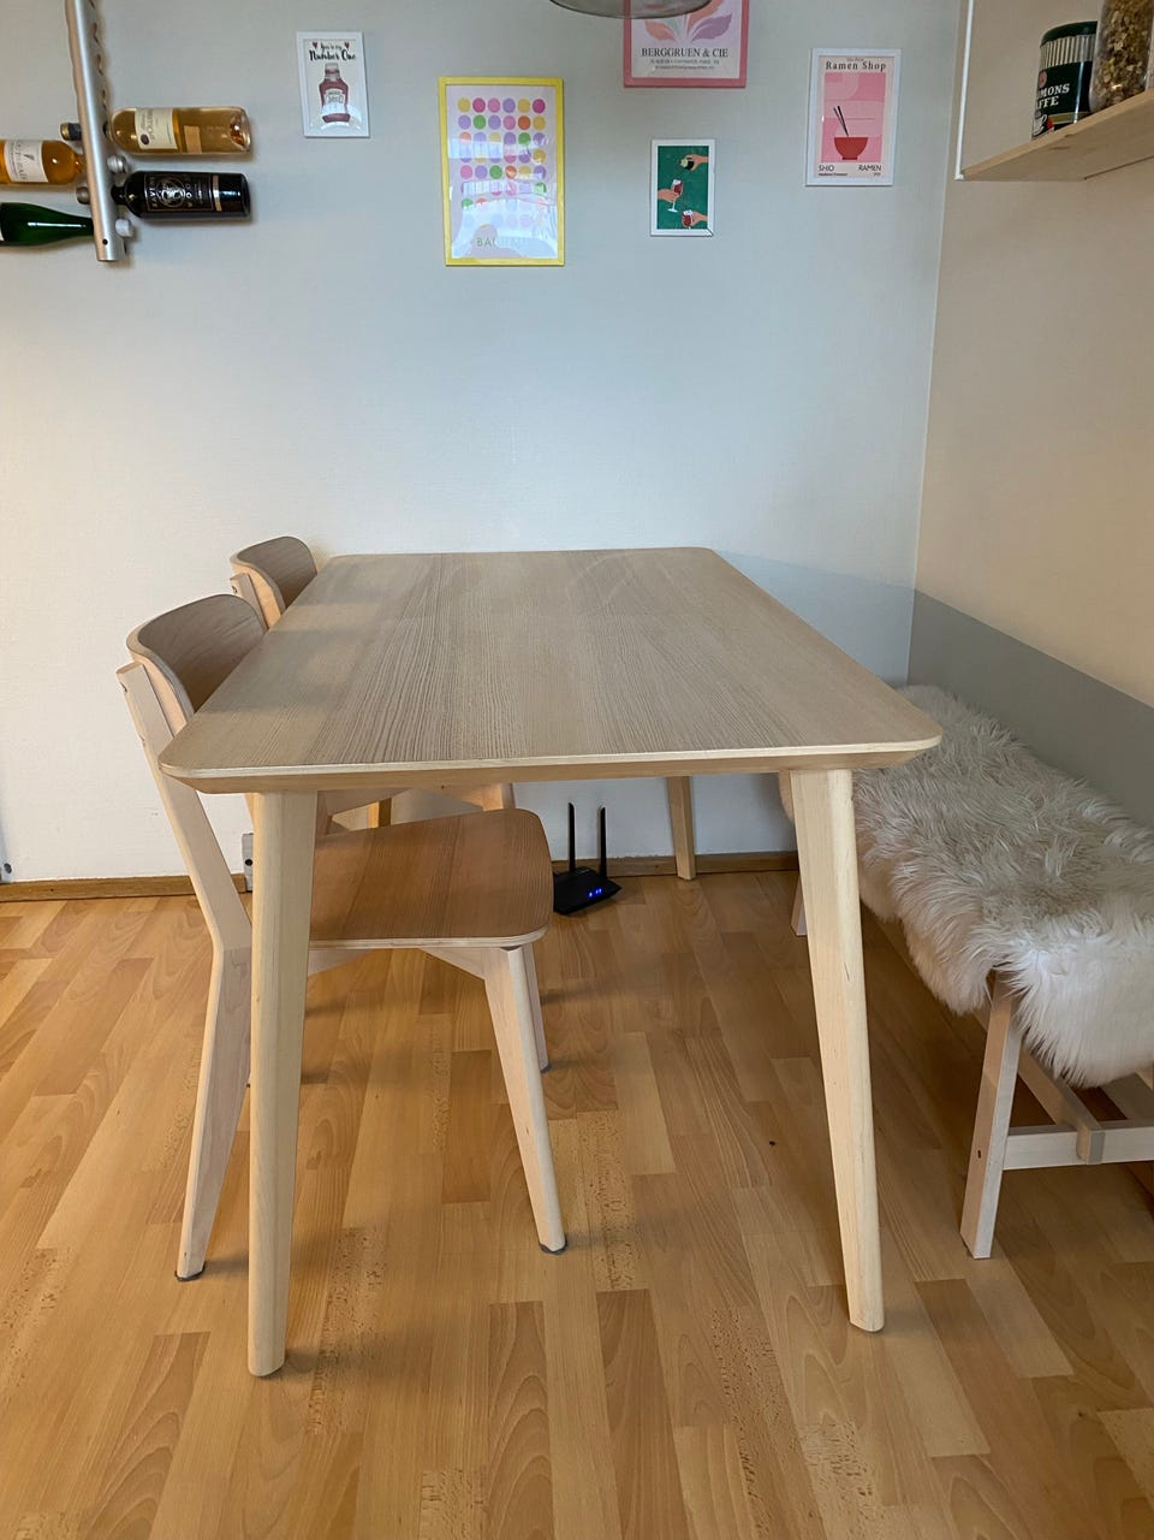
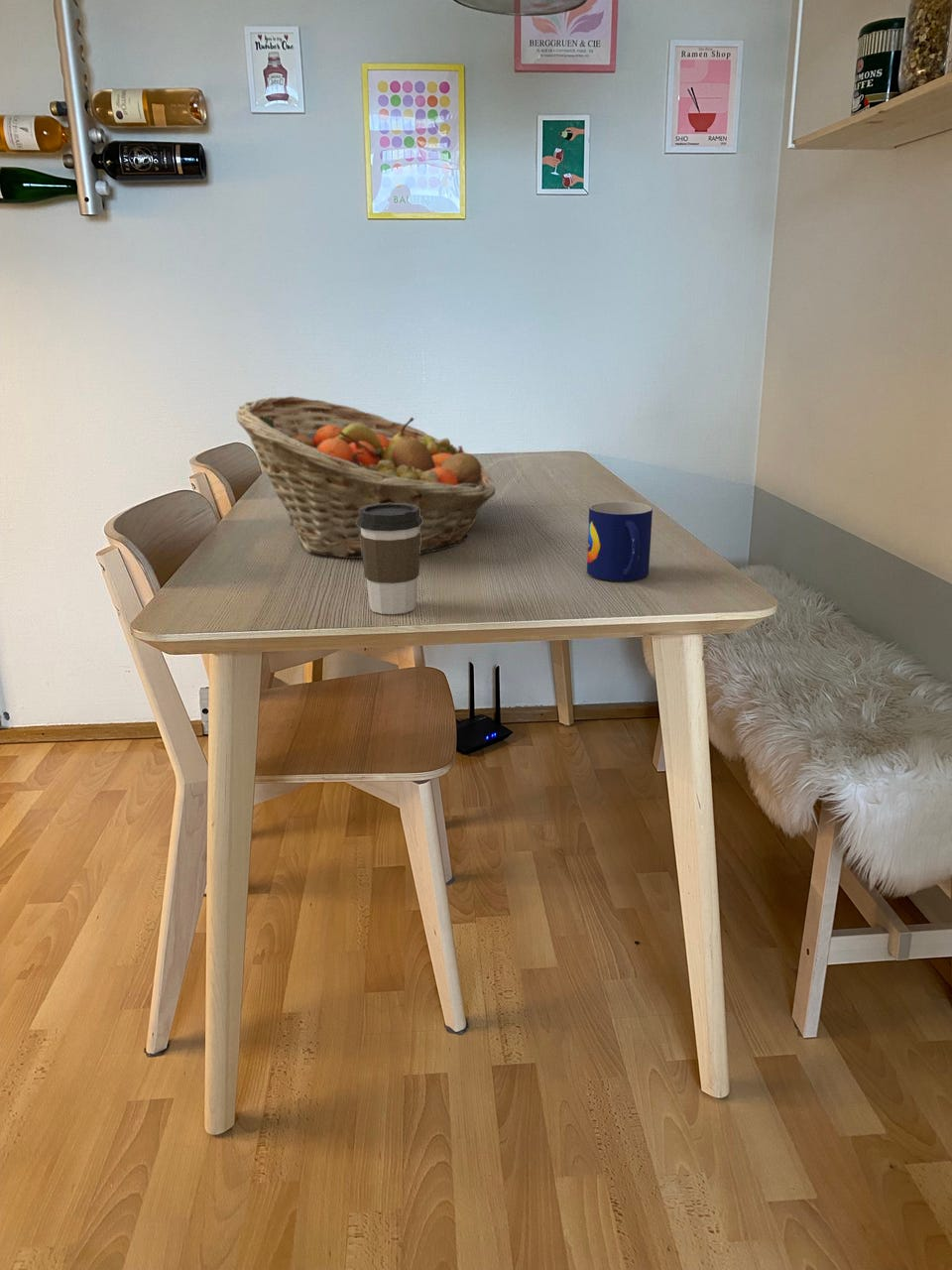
+ coffee cup [357,503,422,615]
+ mug [586,501,654,582]
+ fruit basket [235,395,497,560]
